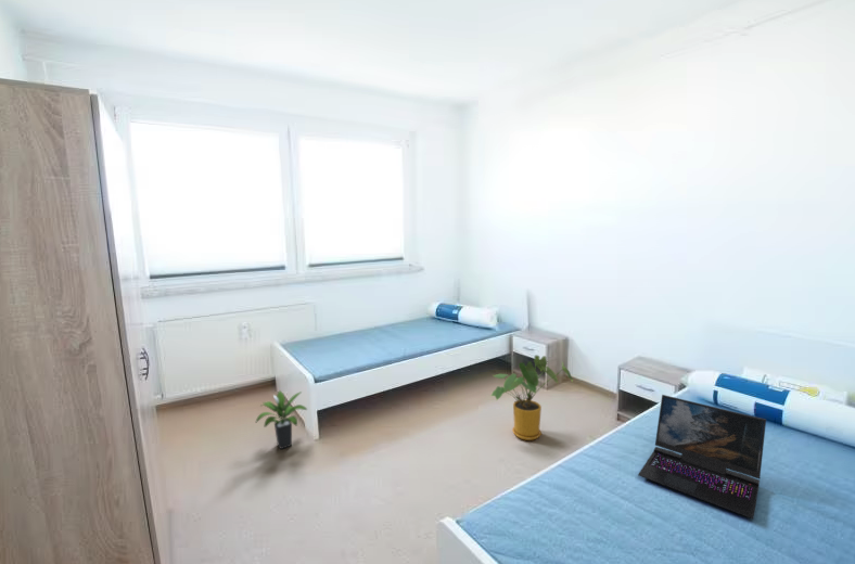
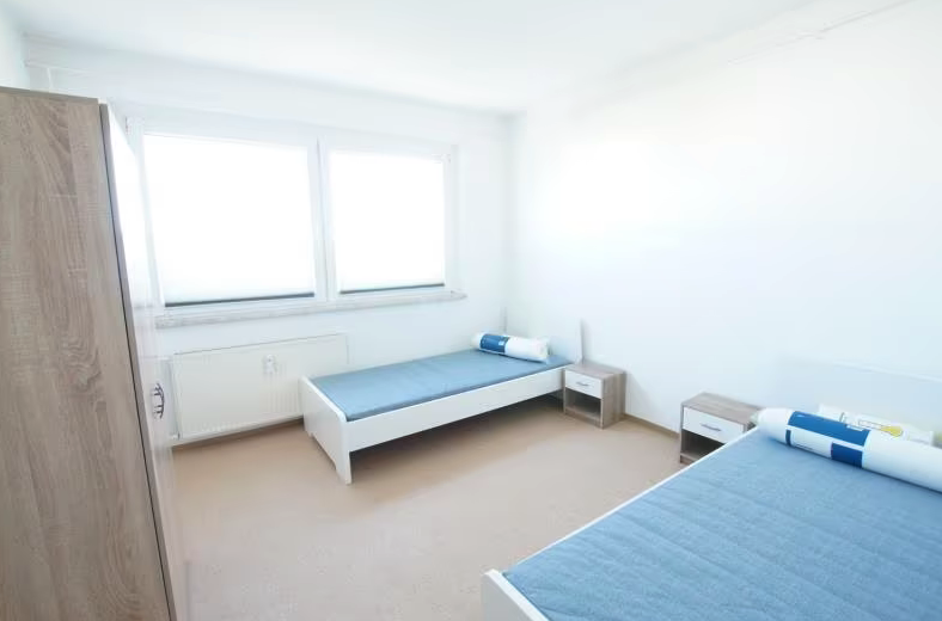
- potted plant [255,389,308,450]
- laptop [637,394,767,520]
- house plant [490,355,574,441]
